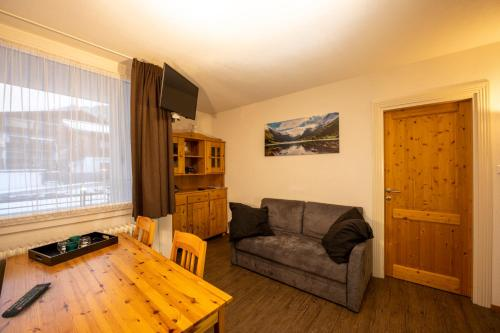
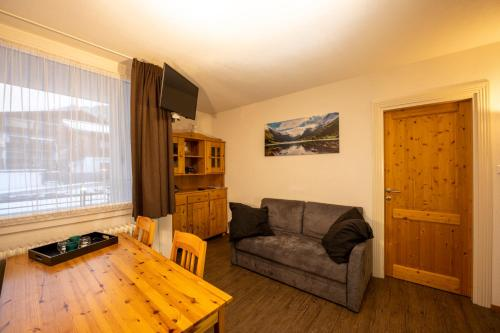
- remote control [1,282,52,319]
